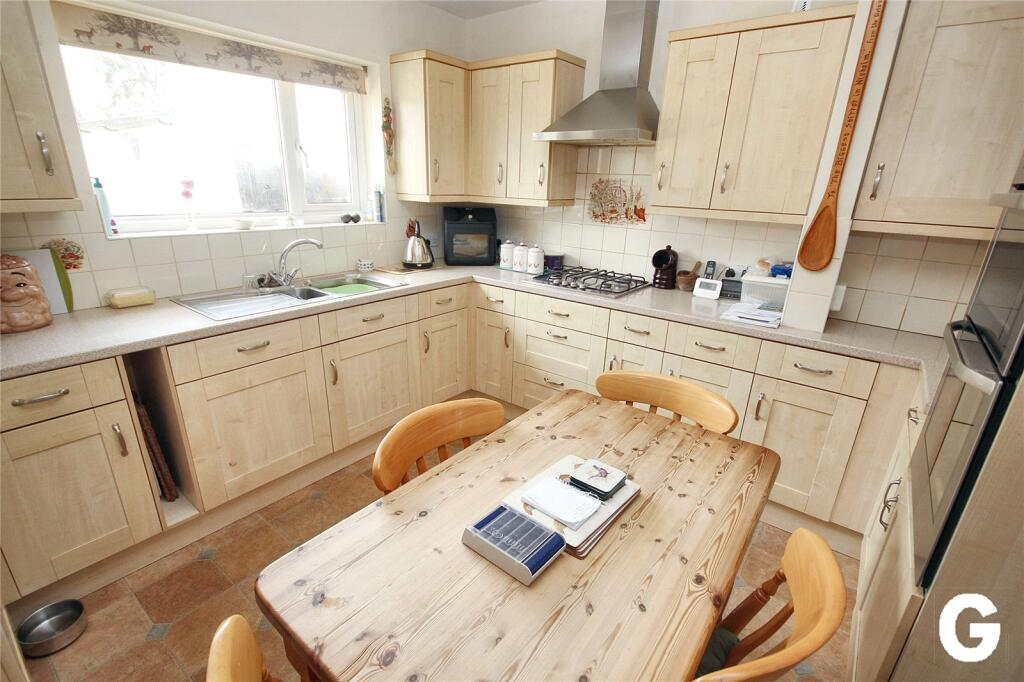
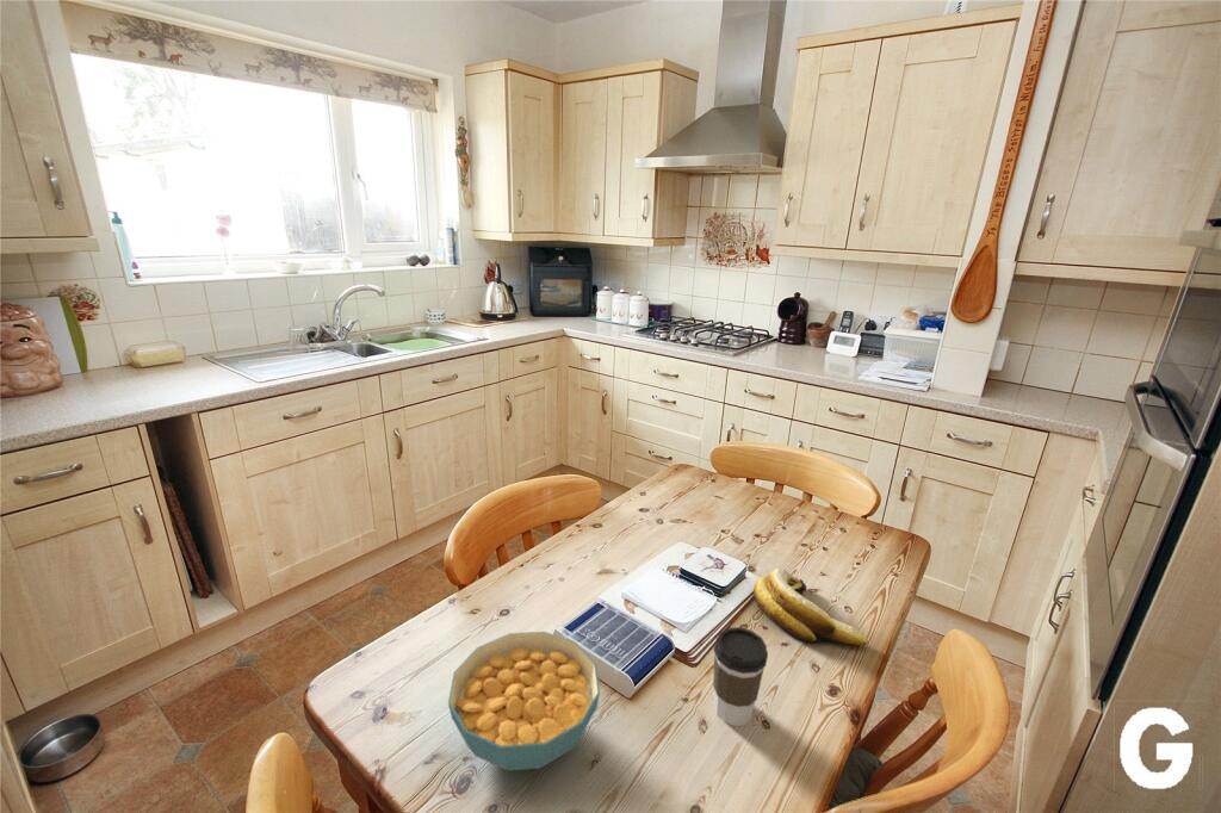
+ cereal bowl [447,631,601,772]
+ coffee cup [712,626,769,727]
+ banana [752,566,869,646]
